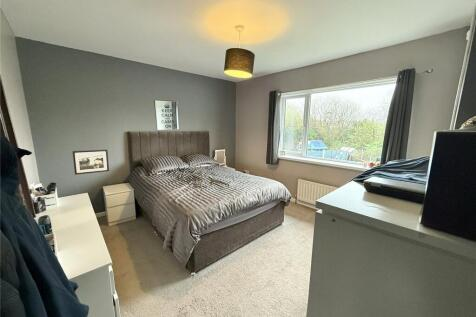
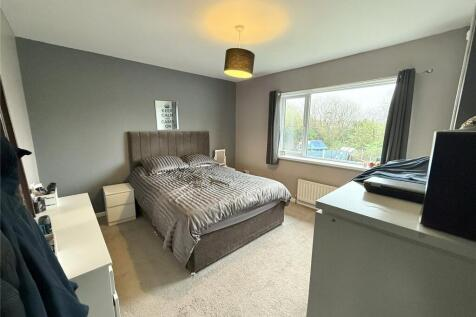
- picture frame [72,149,110,176]
